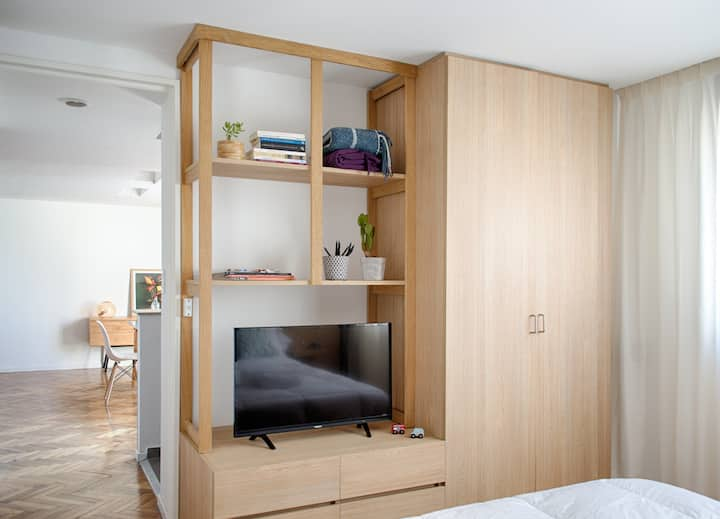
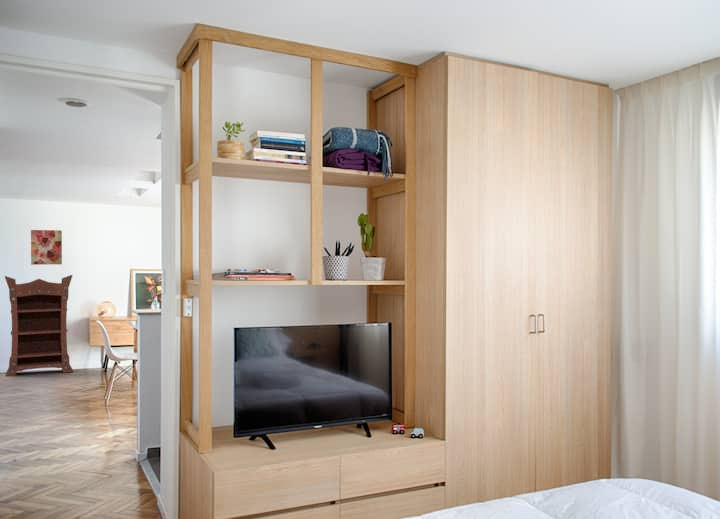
+ bookshelf [4,274,74,377]
+ wall art [30,229,63,266]
